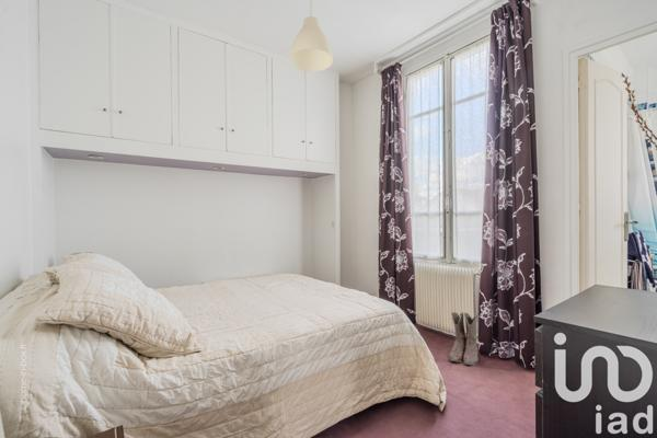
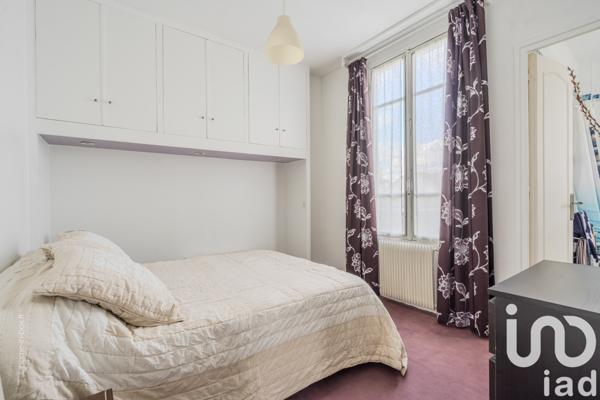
- boots [448,310,480,367]
